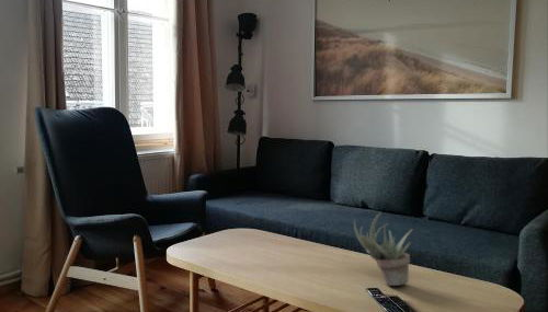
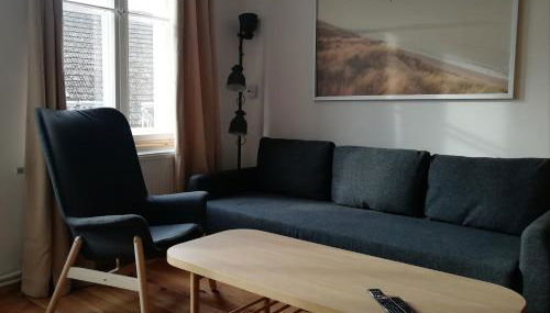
- succulent plant [353,211,413,287]
